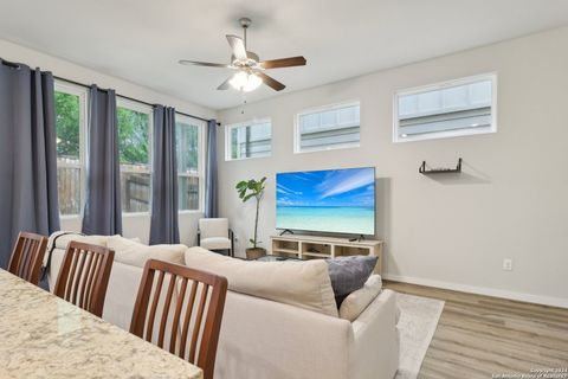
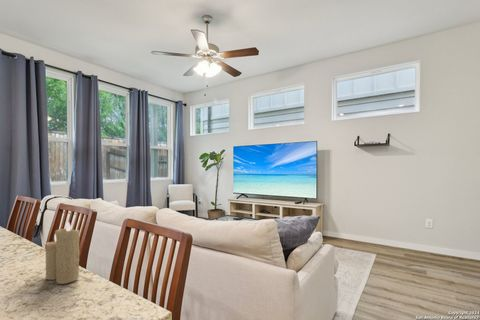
+ candle [44,221,81,285]
